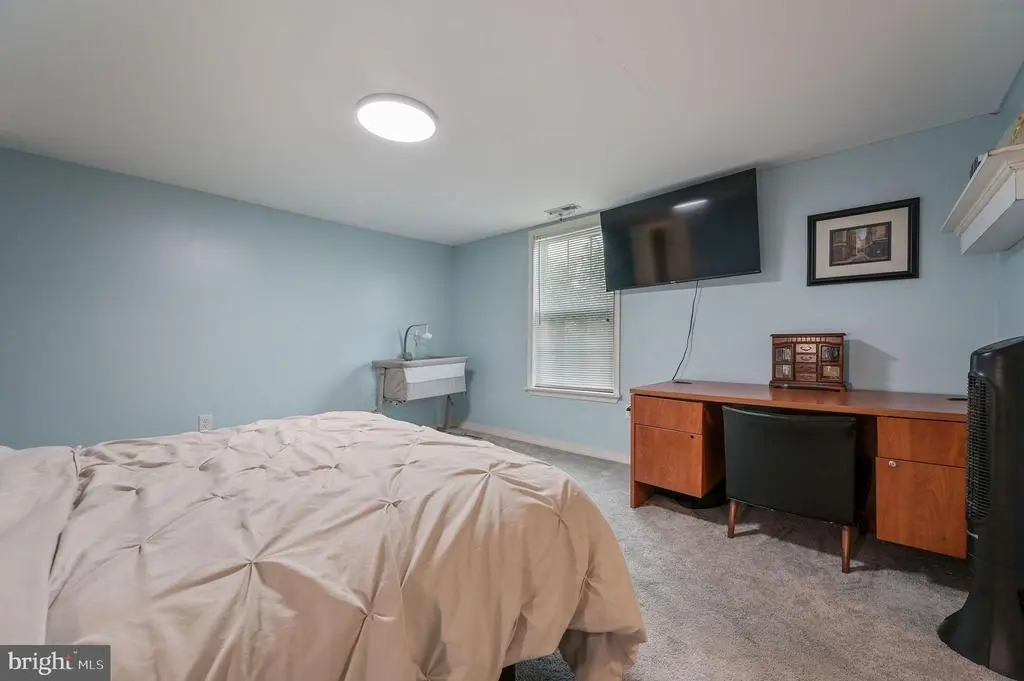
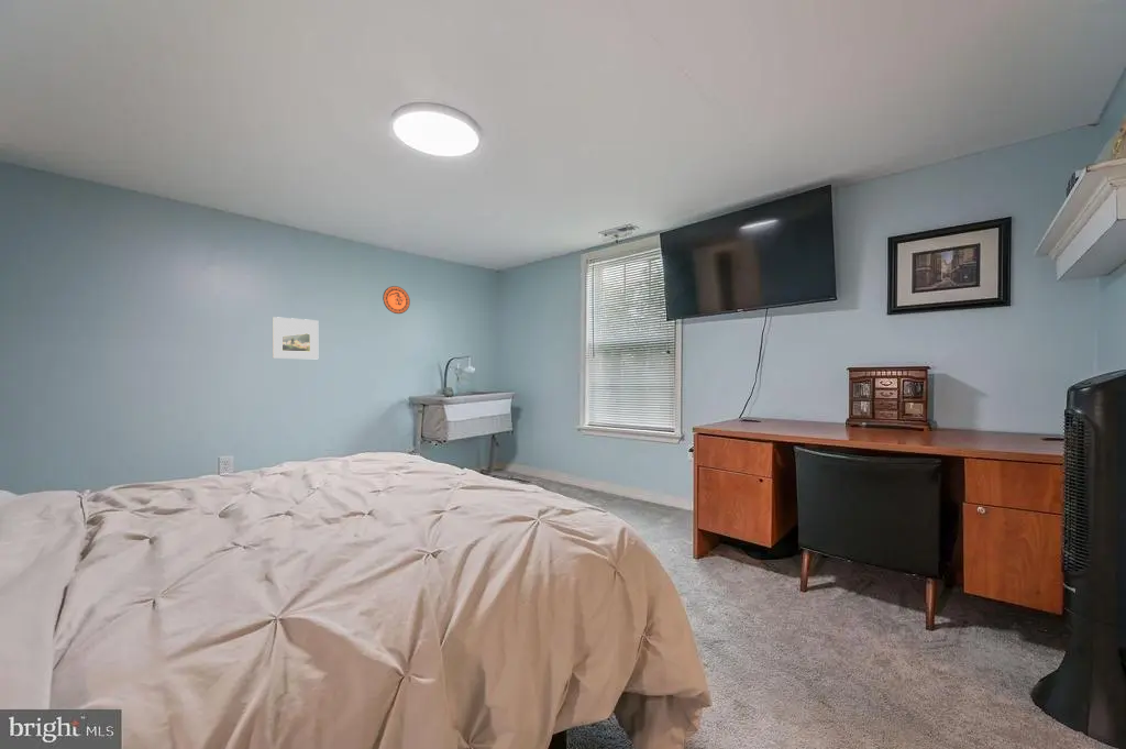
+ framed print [272,316,319,360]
+ decorative plate [382,285,411,315]
